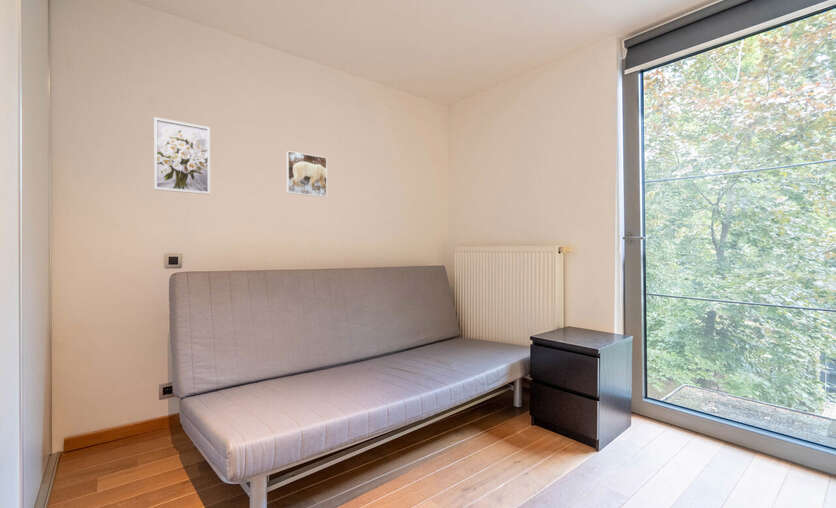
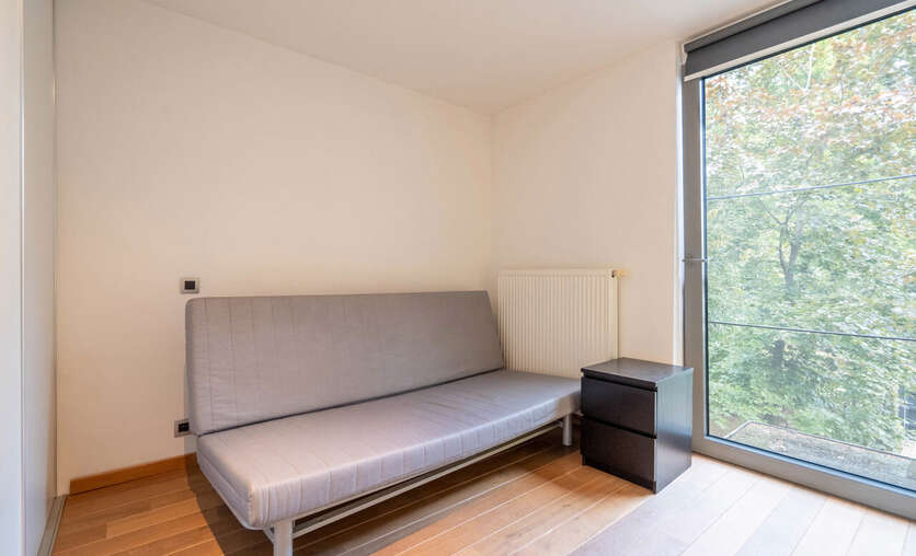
- wall art [153,116,211,195]
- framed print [285,150,328,198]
